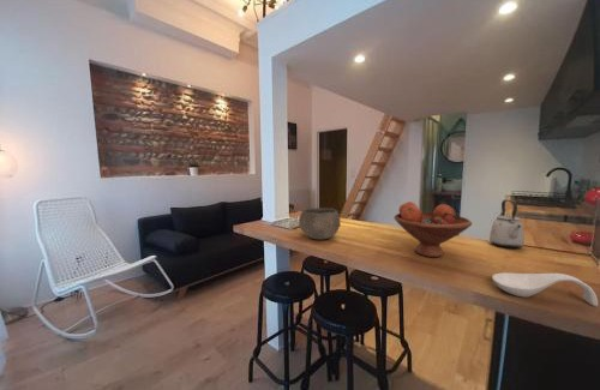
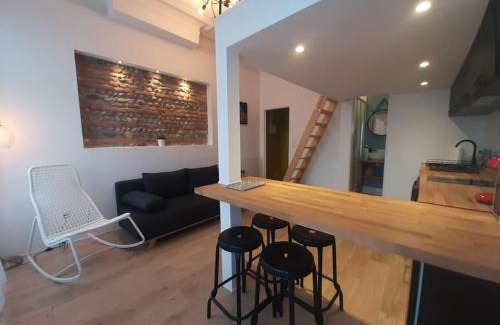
- spoon rest [491,271,599,307]
- fruit bowl [392,200,473,258]
- kettle [488,199,526,250]
- bowl [298,206,342,241]
